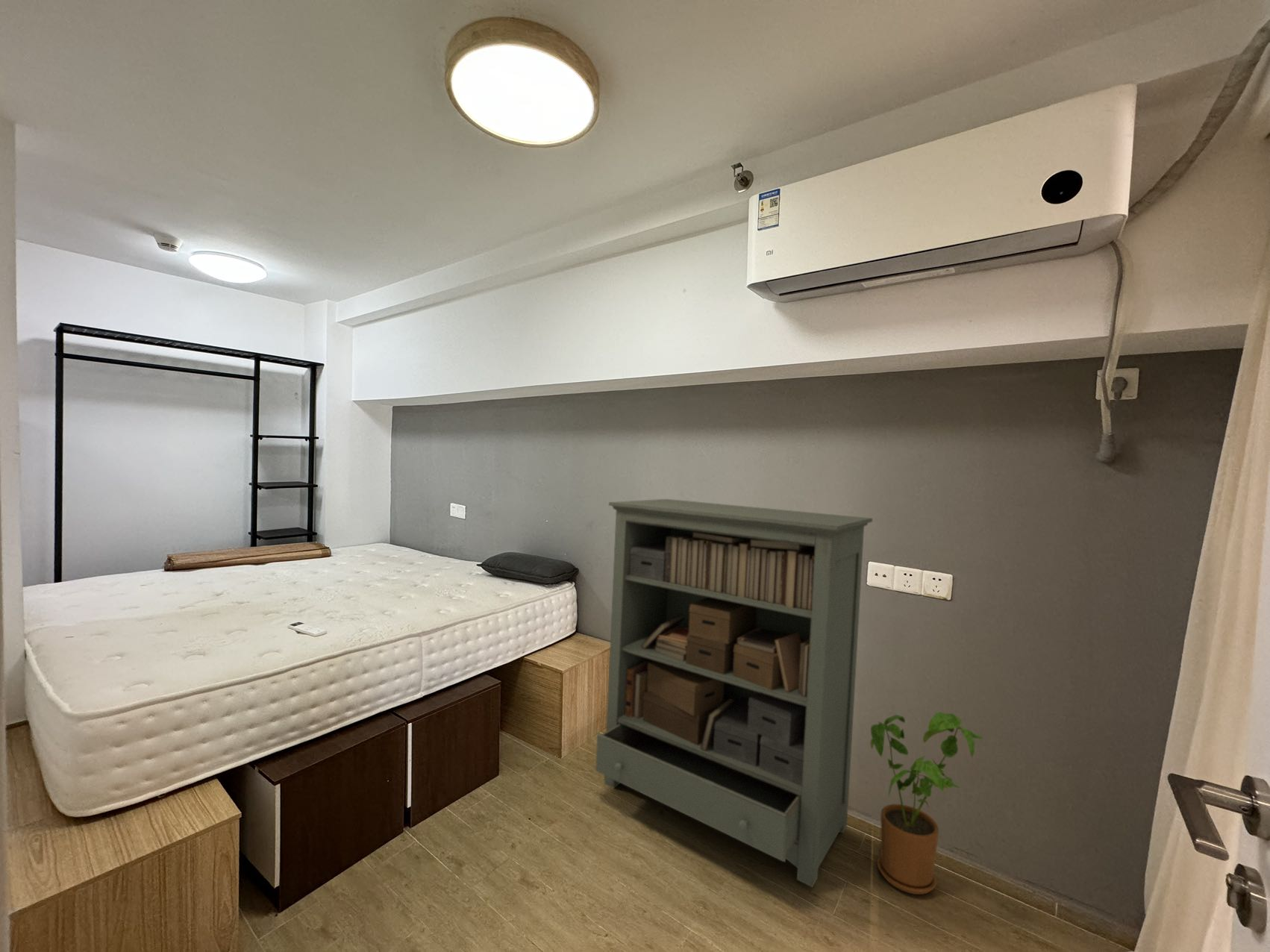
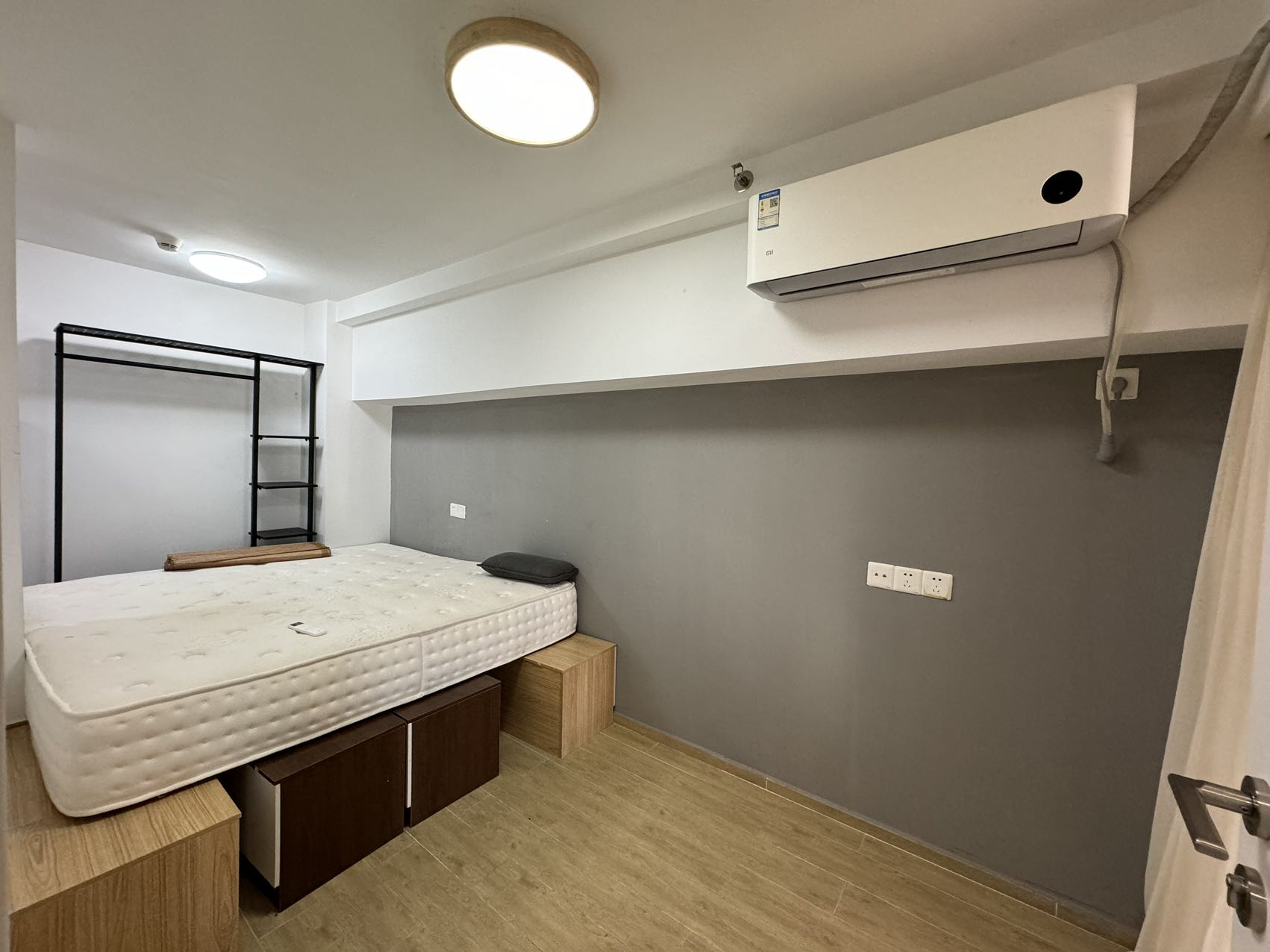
- house plant [869,711,983,895]
- bookshelf [595,498,873,888]
